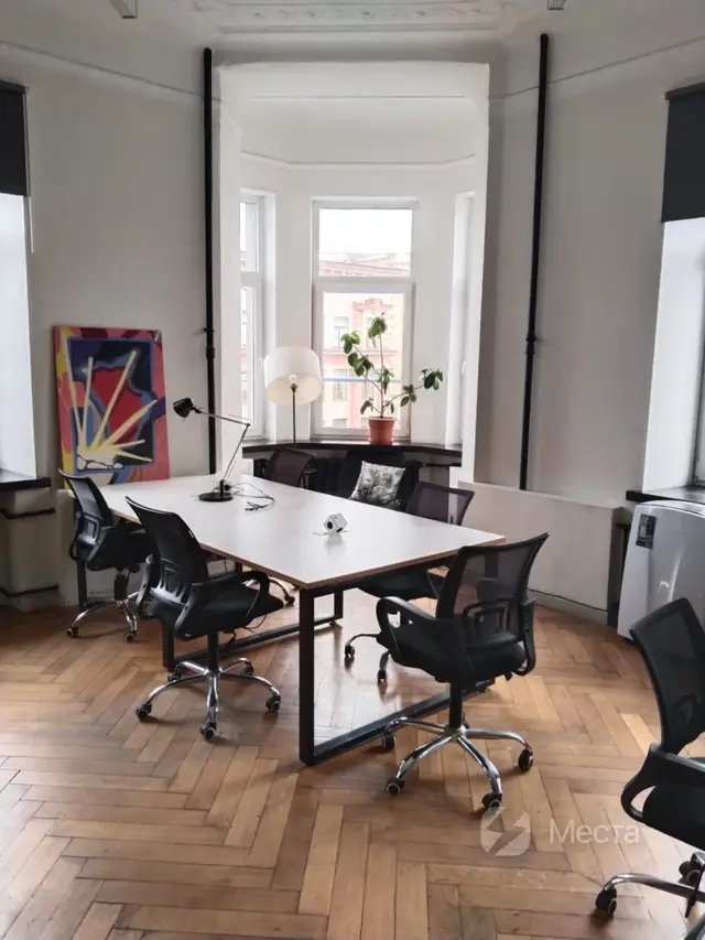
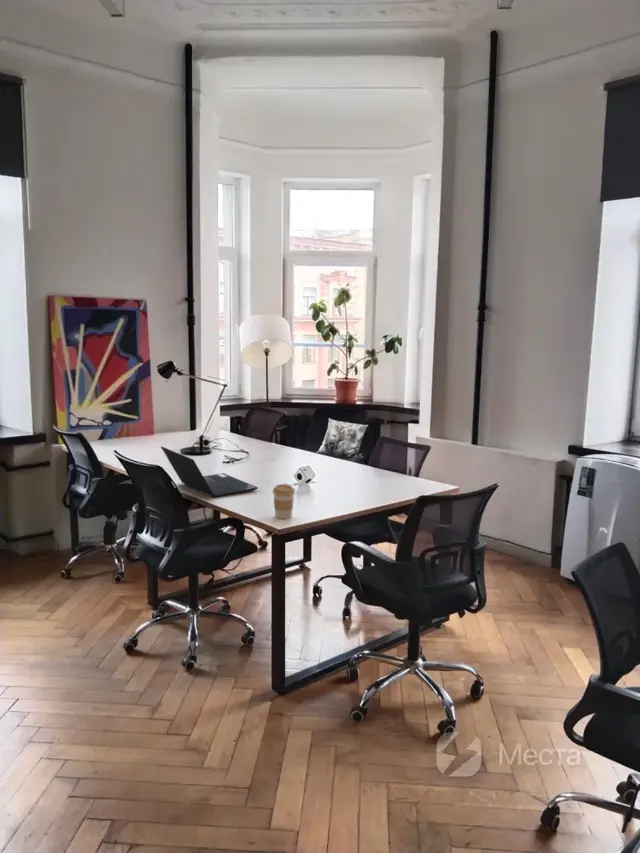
+ laptop computer [160,445,259,499]
+ coffee cup [272,483,296,520]
